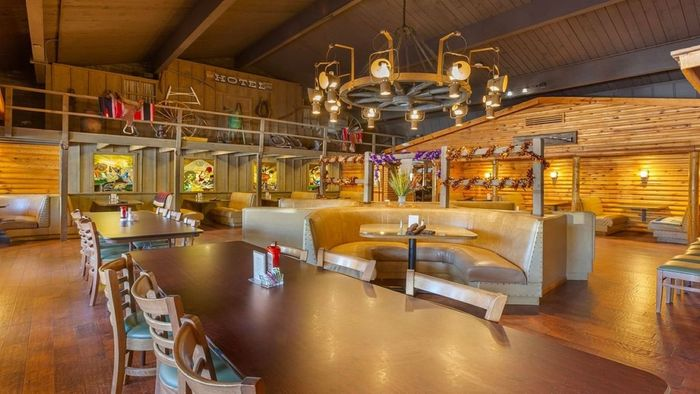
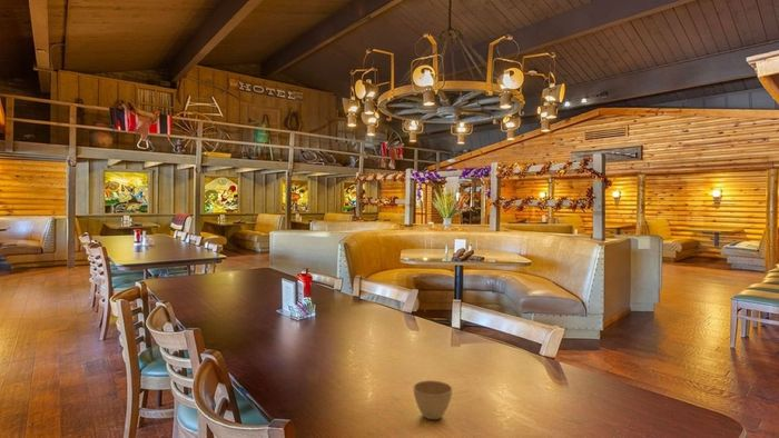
+ flower pot [412,379,454,420]
